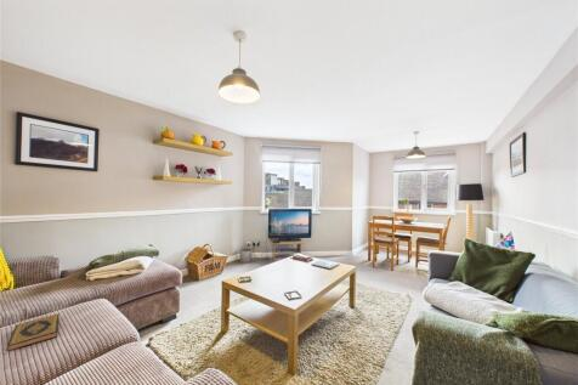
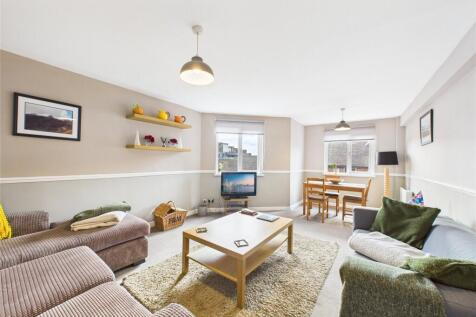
- hardback book [5,313,61,352]
